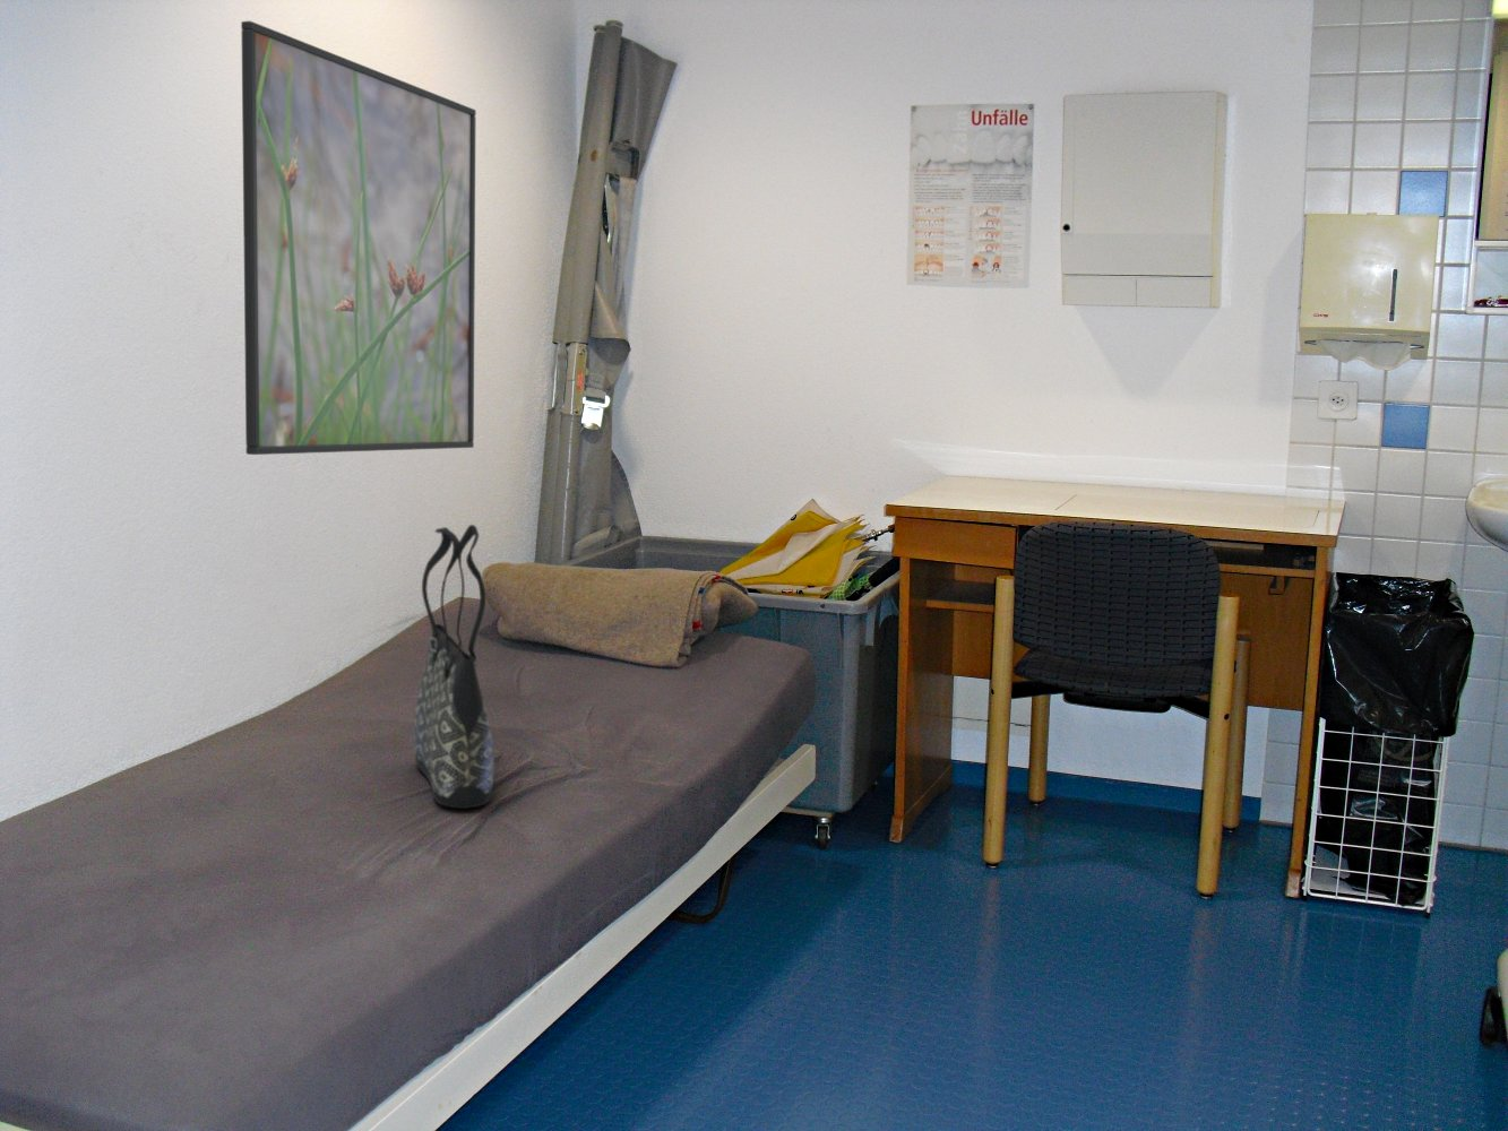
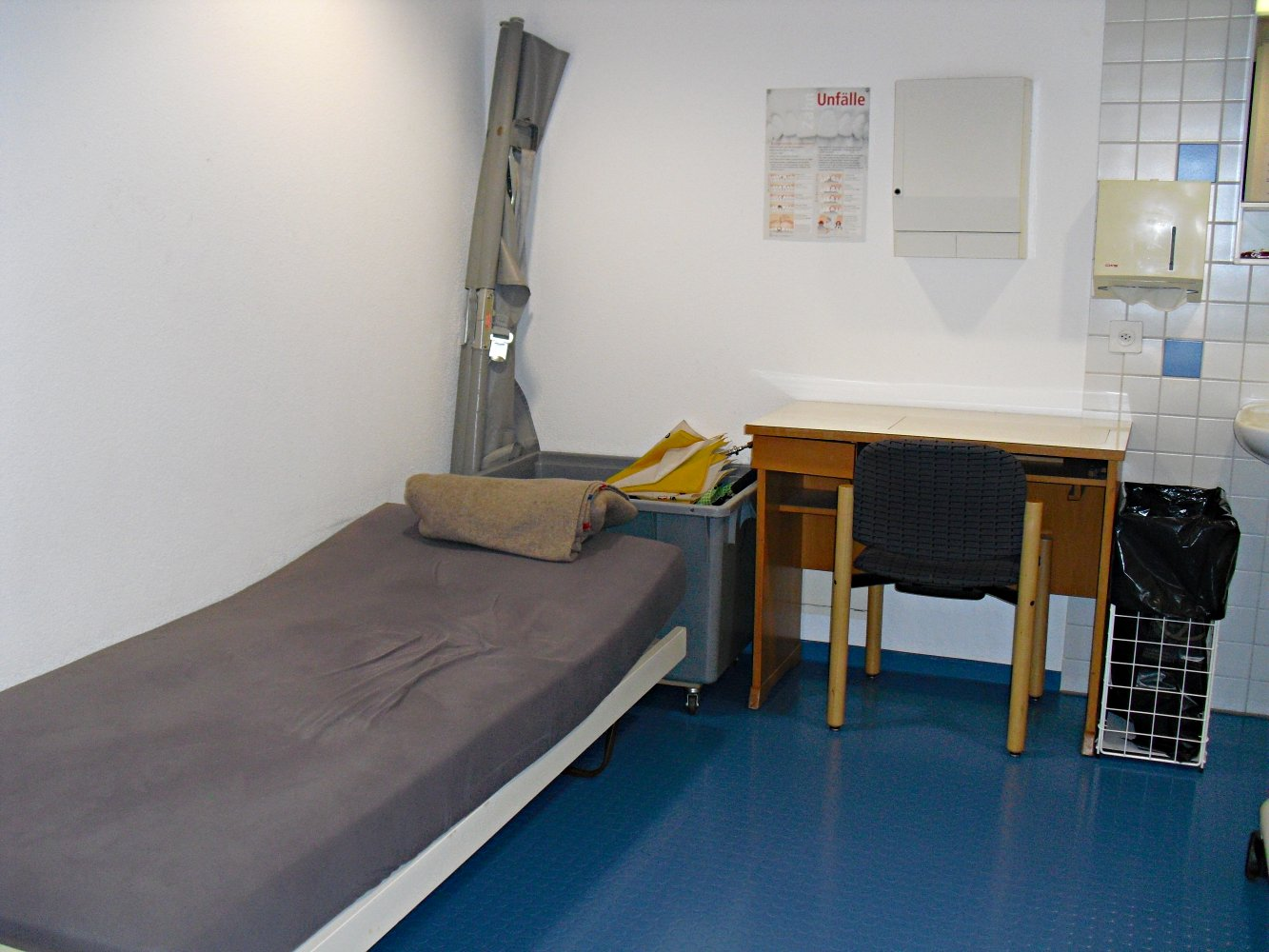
- tote bag [412,524,496,810]
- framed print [240,20,478,456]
